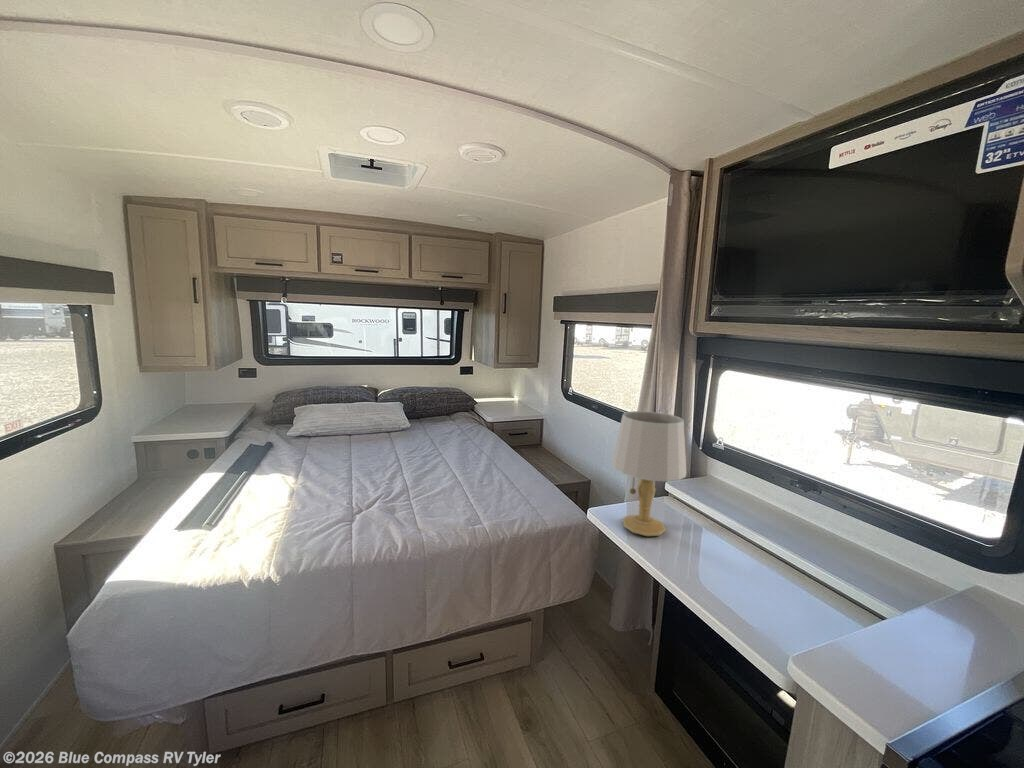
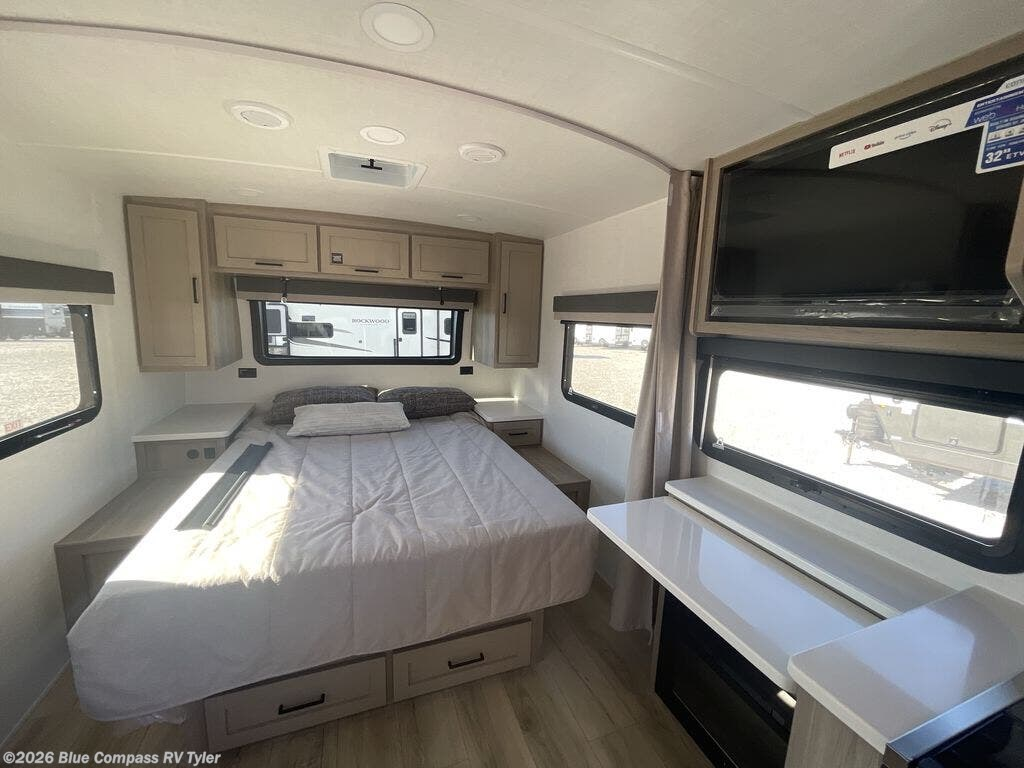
- table lamp [611,410,687,537]
